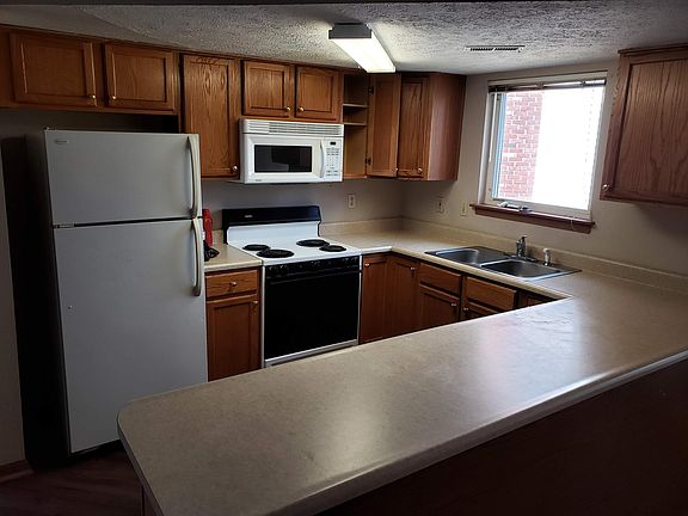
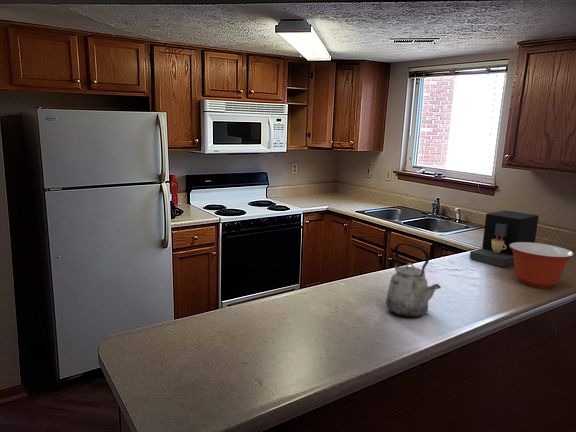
+ coffee maker [468,209,540,268]
+ mixing bowl [509,242,575,289]
+ kettle [385,242,442,318]
